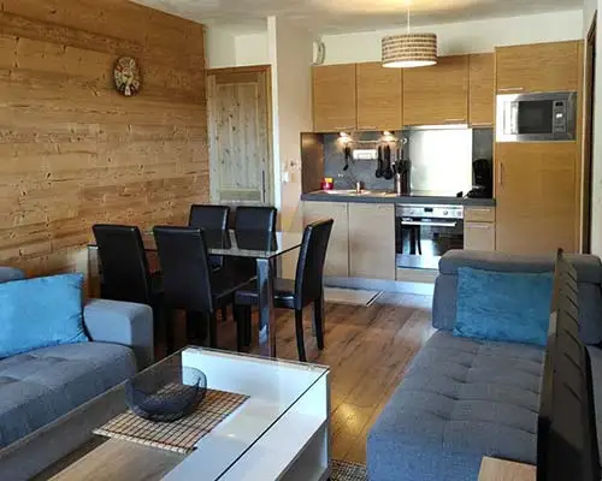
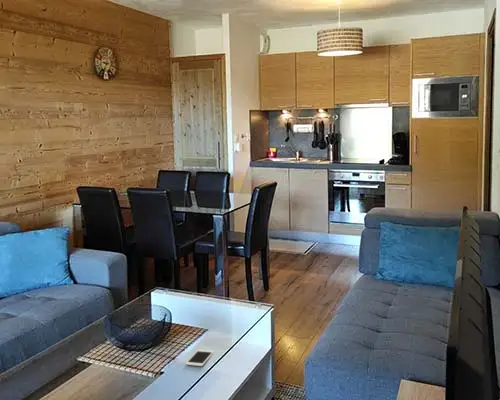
+ cell phone [185,349,215,367]
